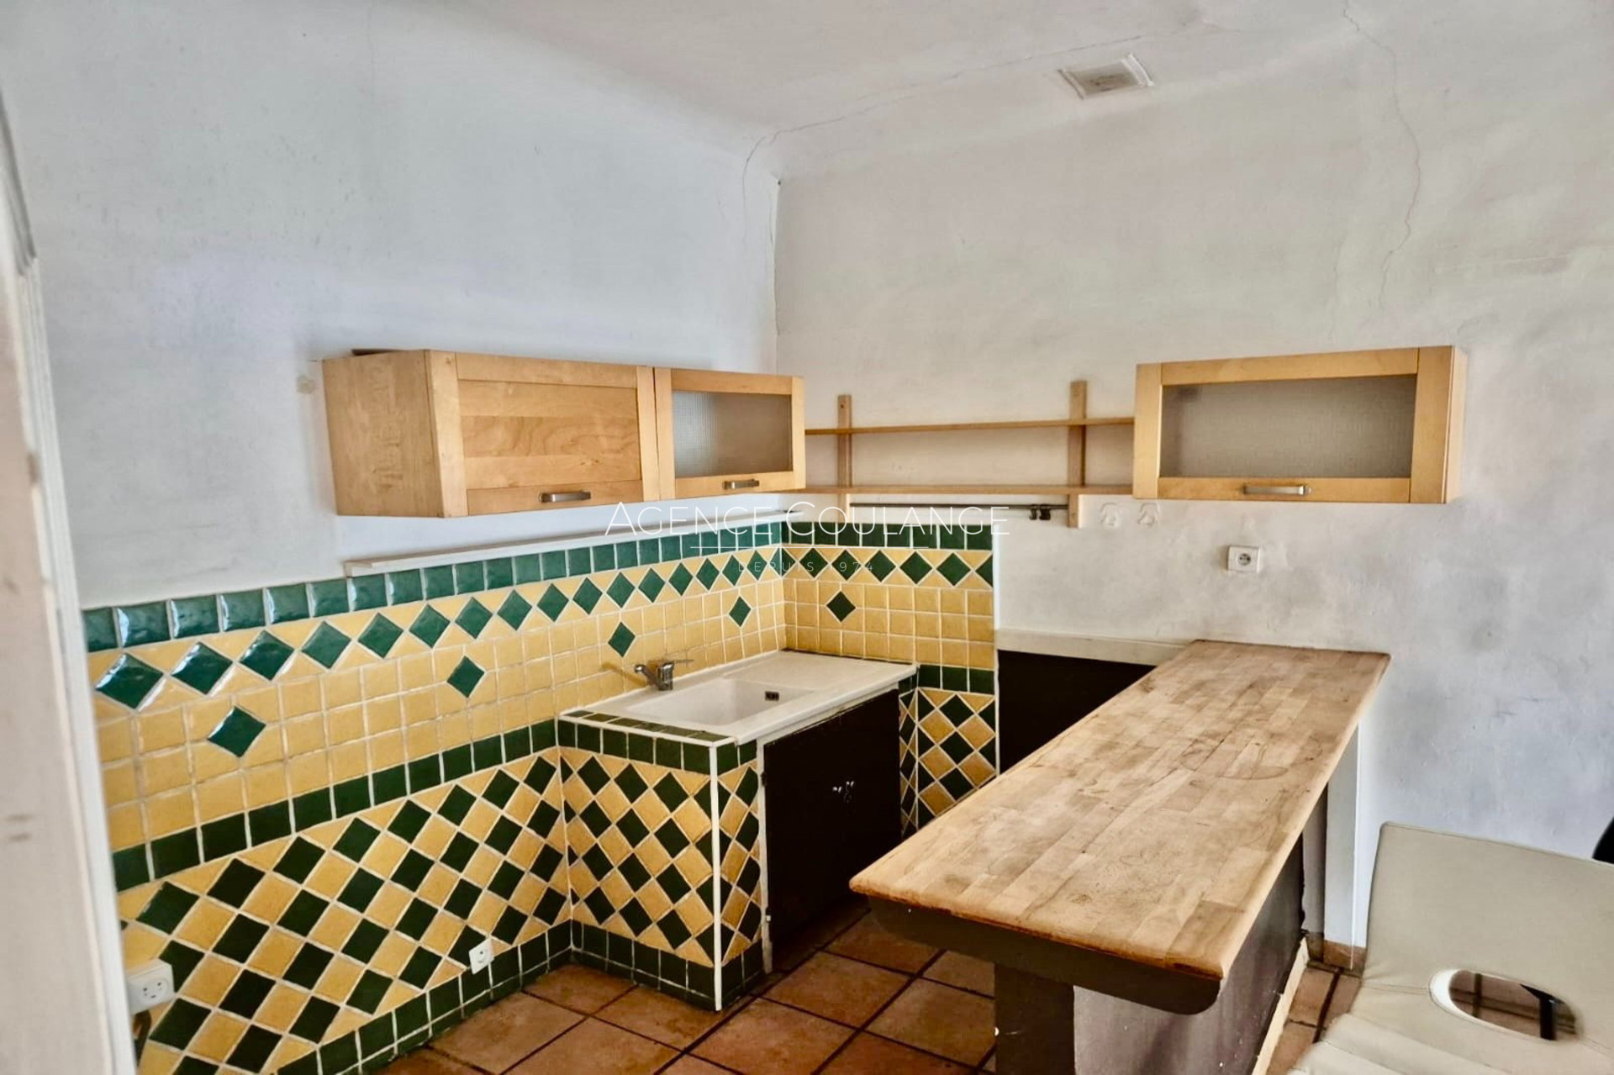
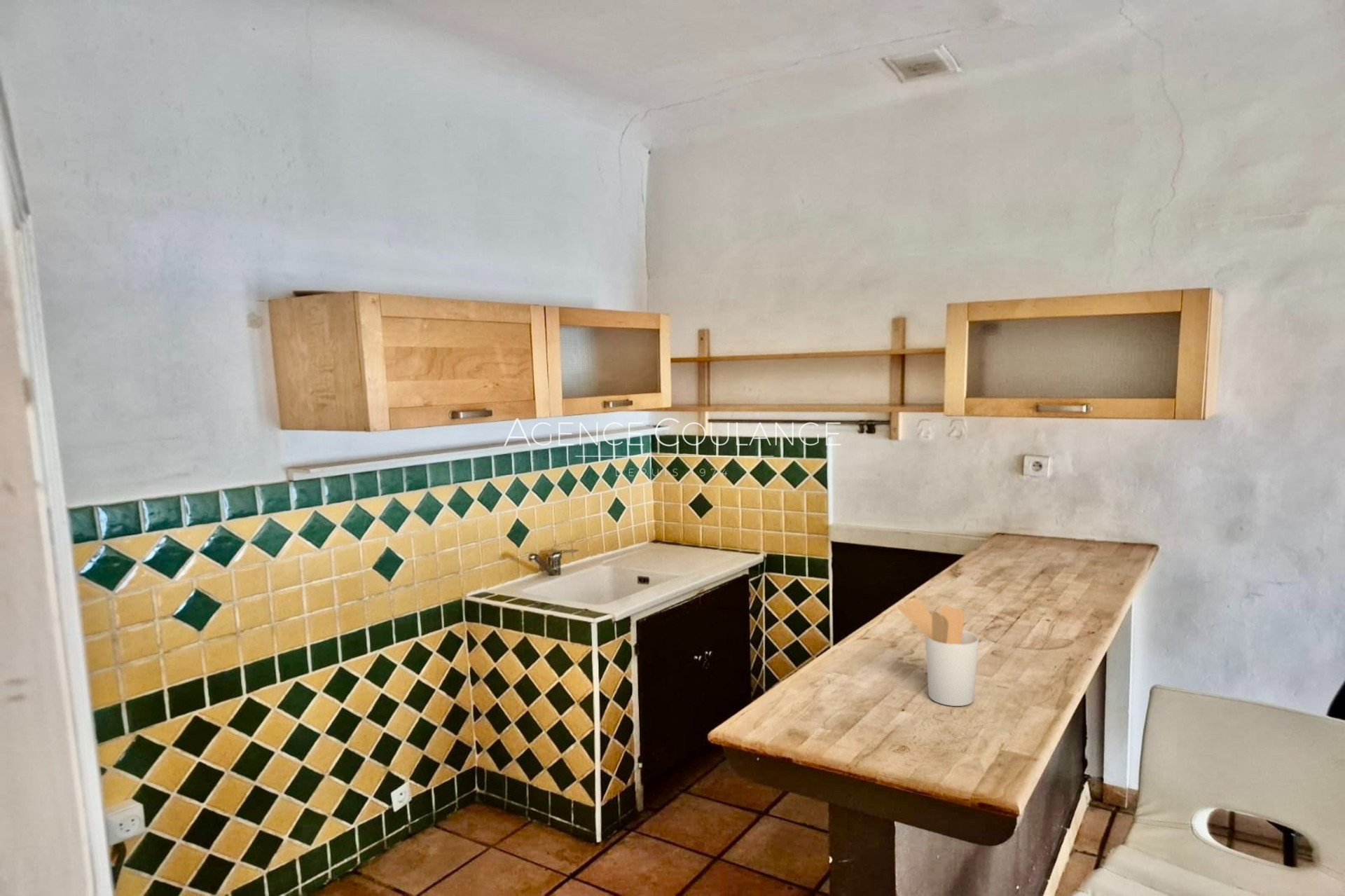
+ utensil holder [897,598,979,707]
